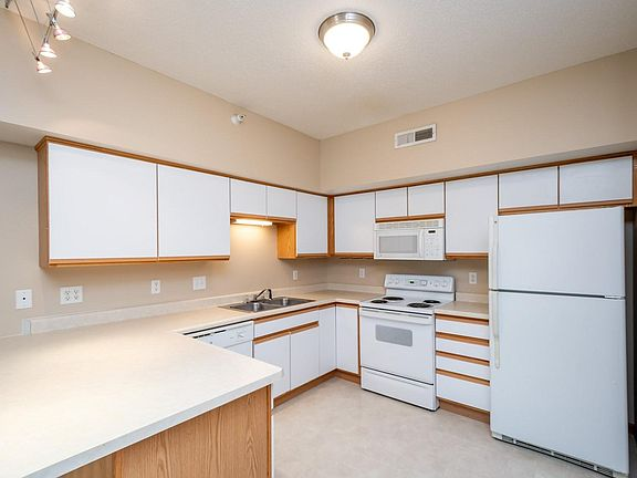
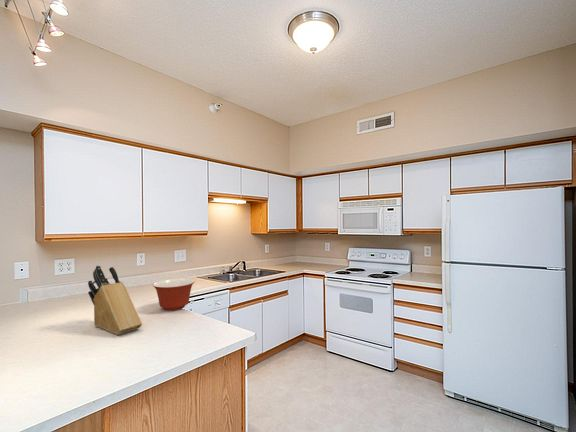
+ knife block [87,264,143,336]
+ mixing bowl [152,277,196,312]
